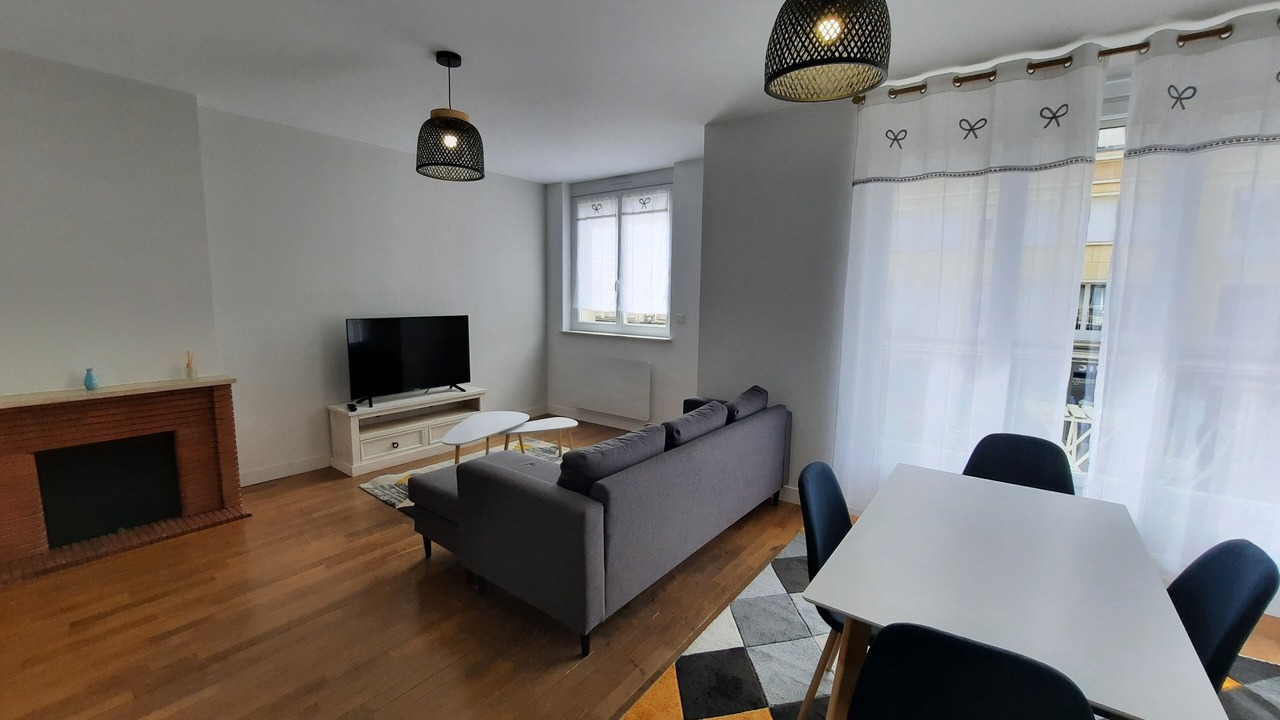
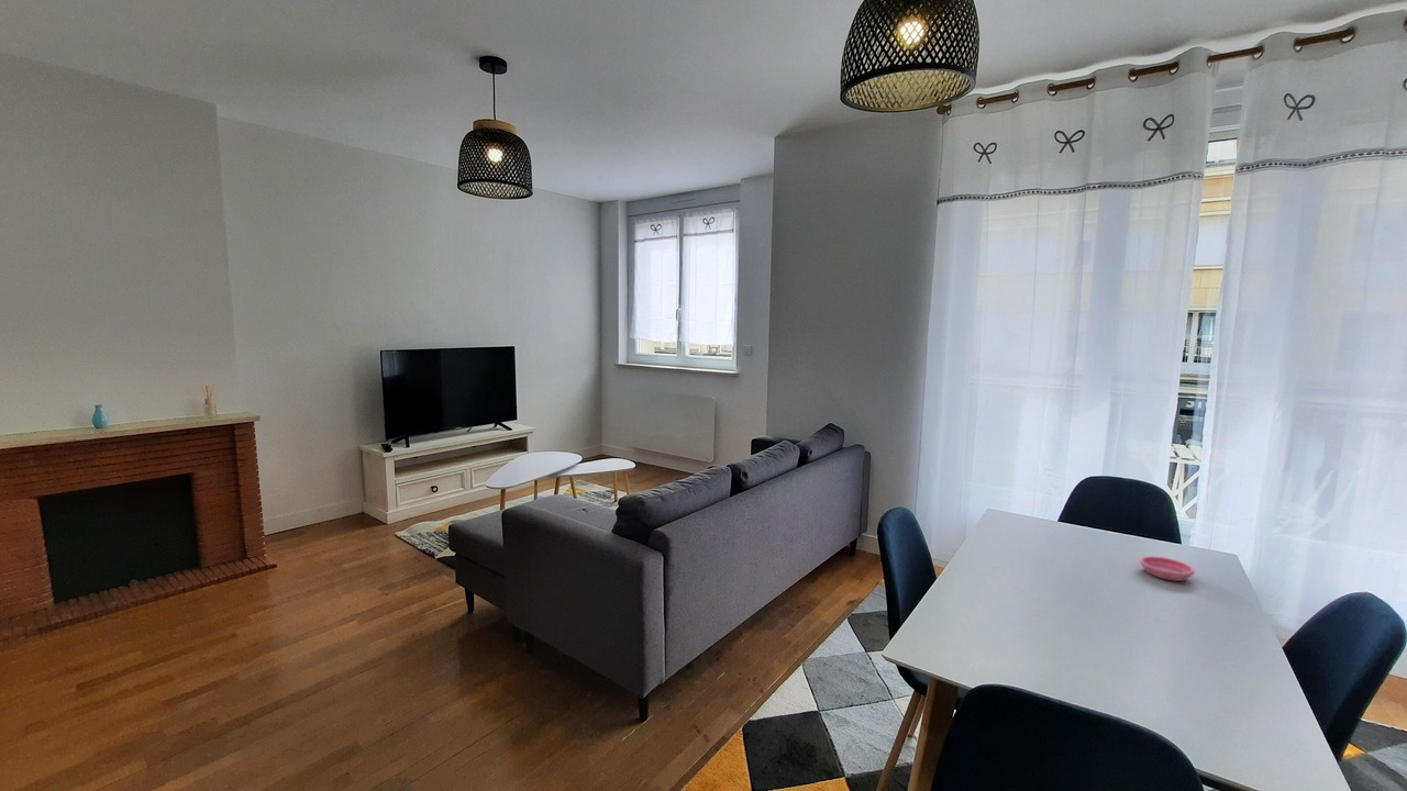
+ saucer [1139,555,1196,582]
